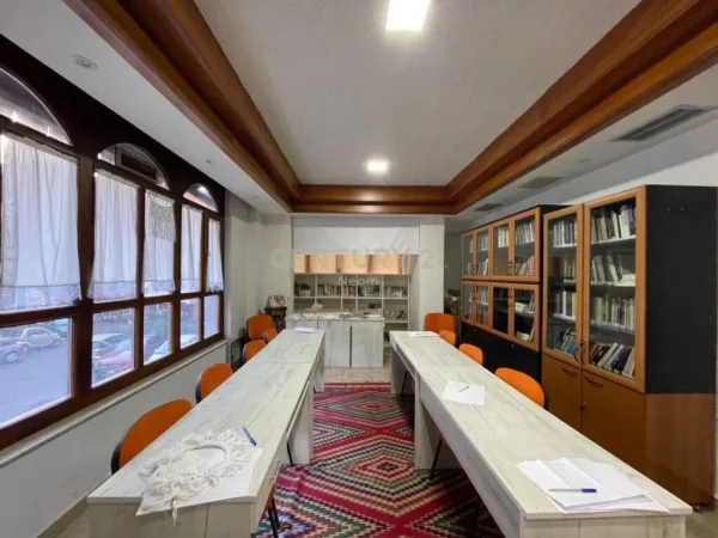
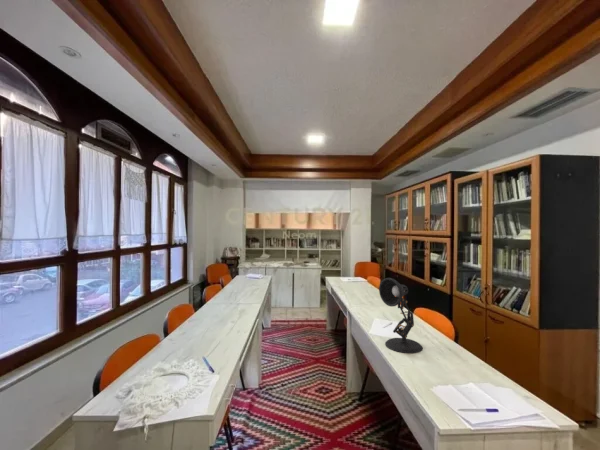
+ desk lamp [378,277,424,354]
